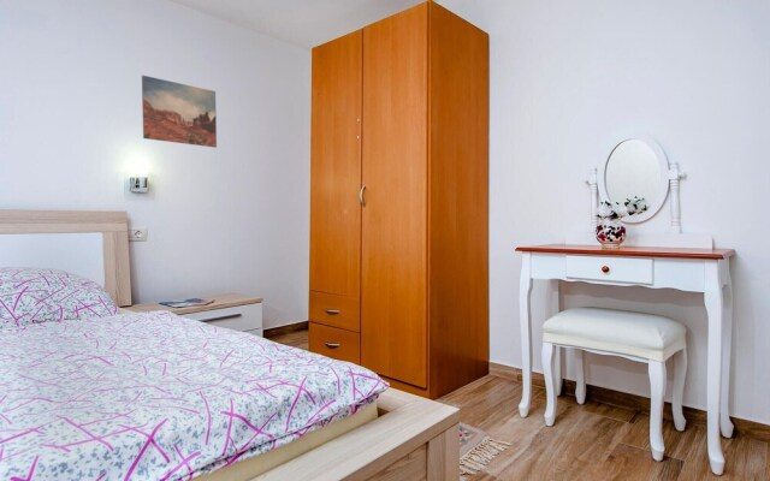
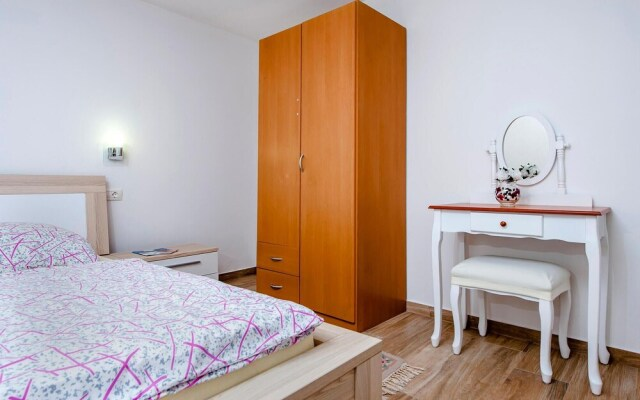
- wall art [141,75,218,149]
